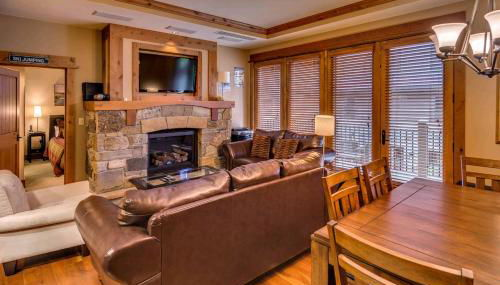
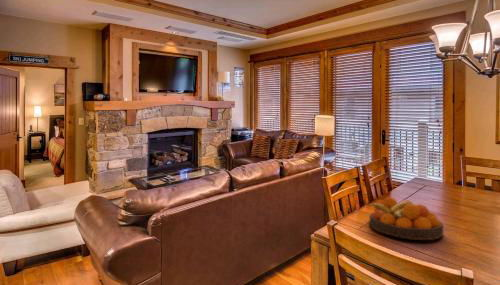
+ fruit bowl [367,196,444,241]
